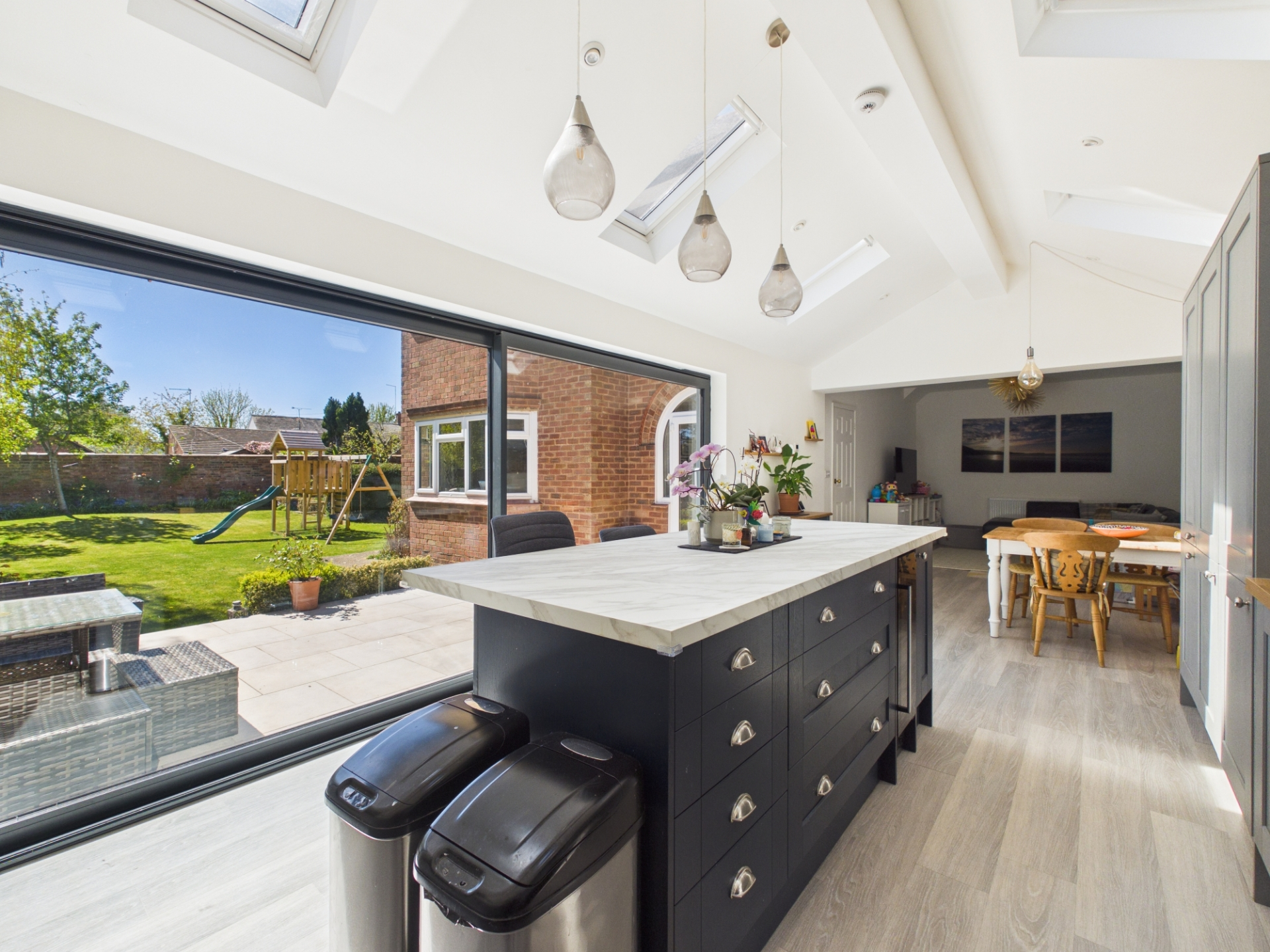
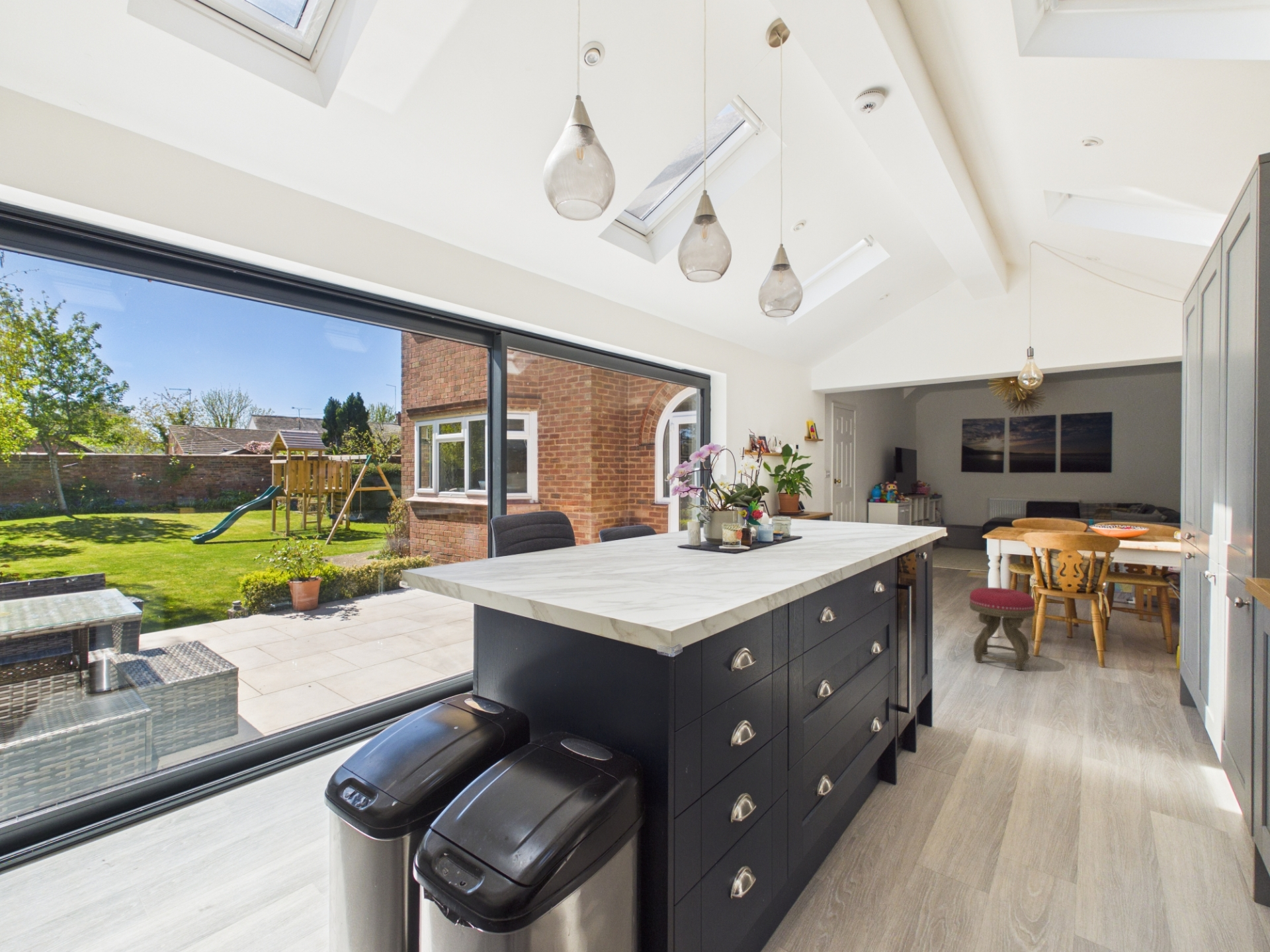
+ stool [968,587,1036,671]
